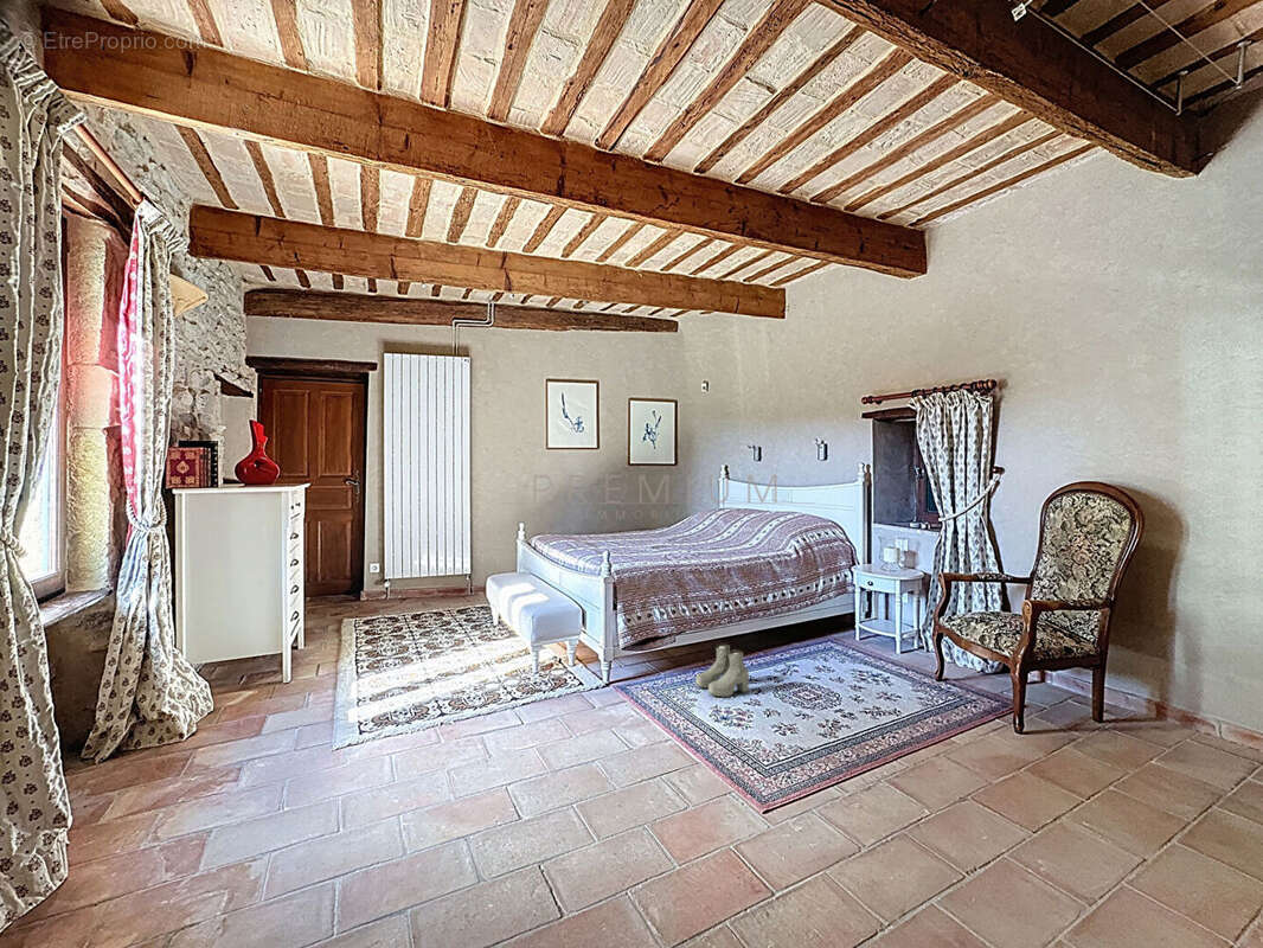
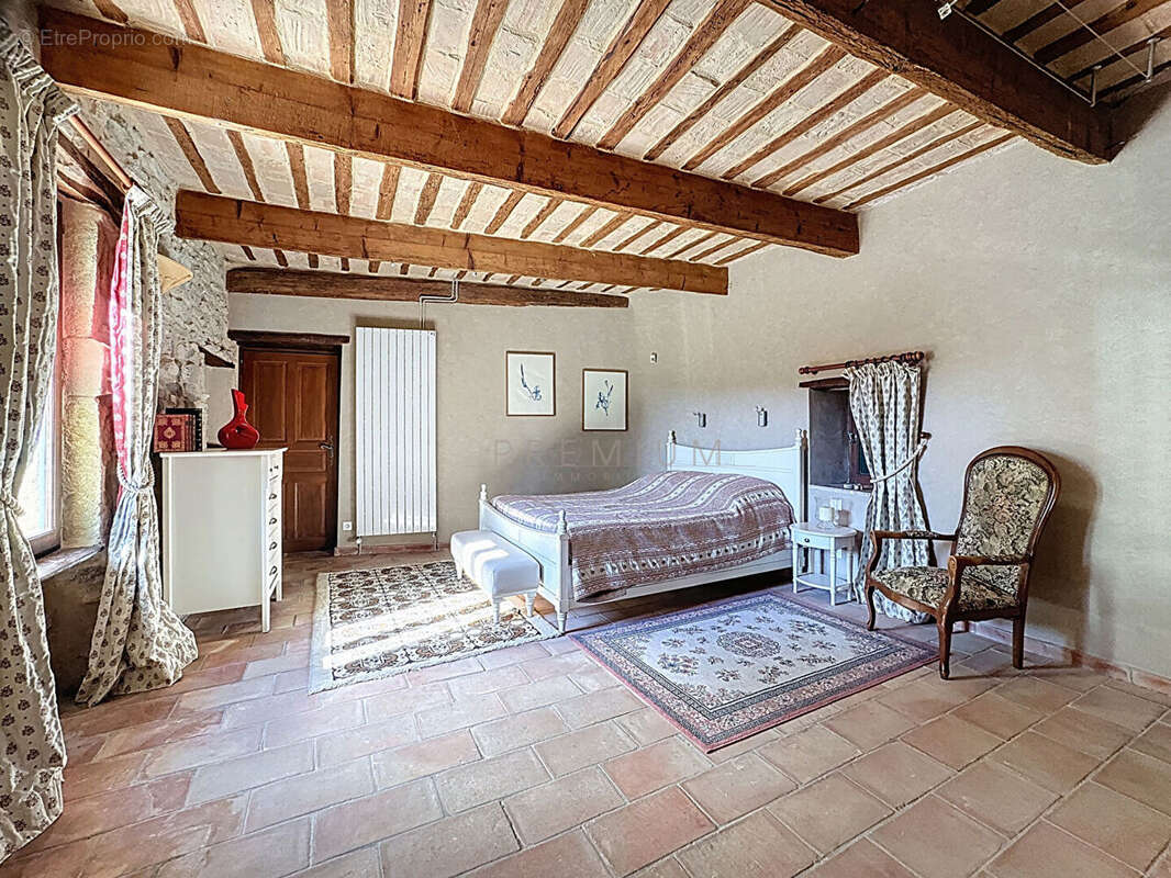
- boots [694,643,750,698]
